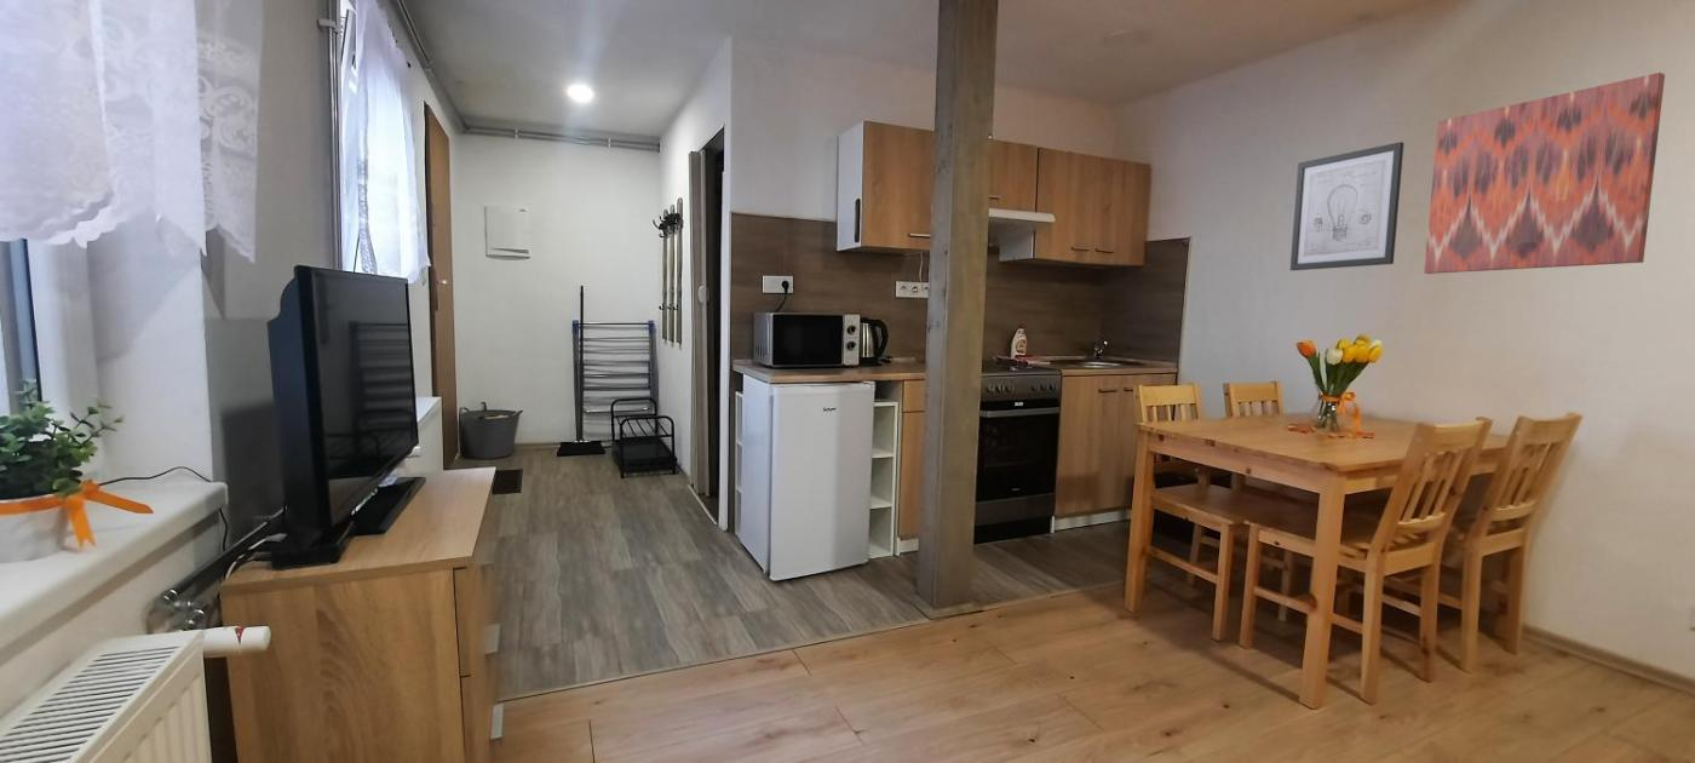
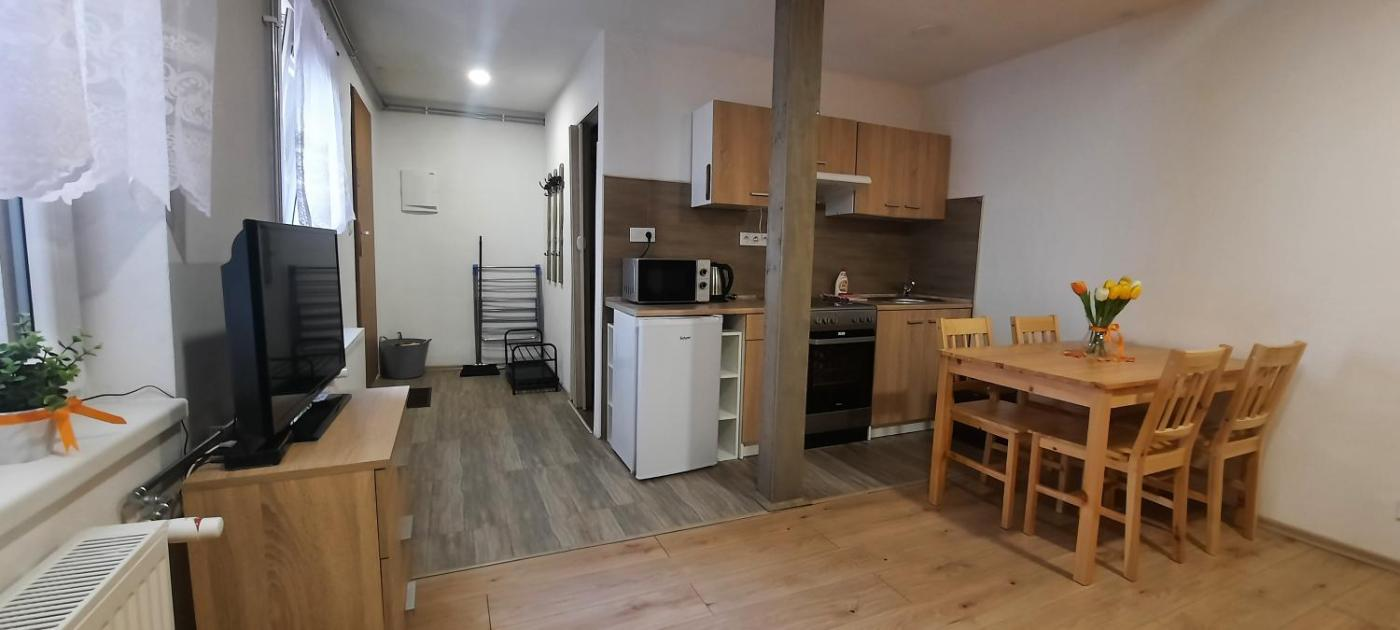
- wall art [1289,140,1404,271]
- wall art [1423,71,1666,275]
